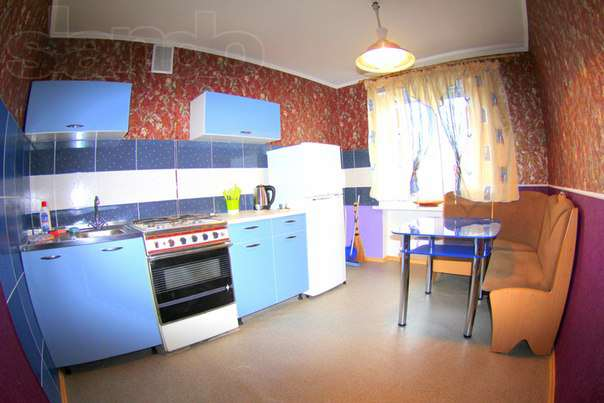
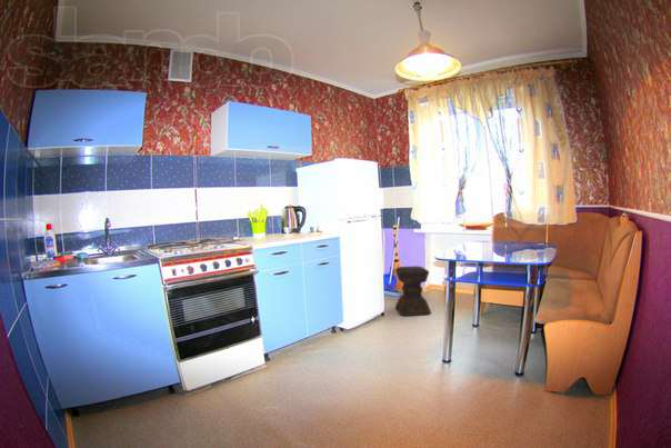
+ stool [394,265,432,317]
